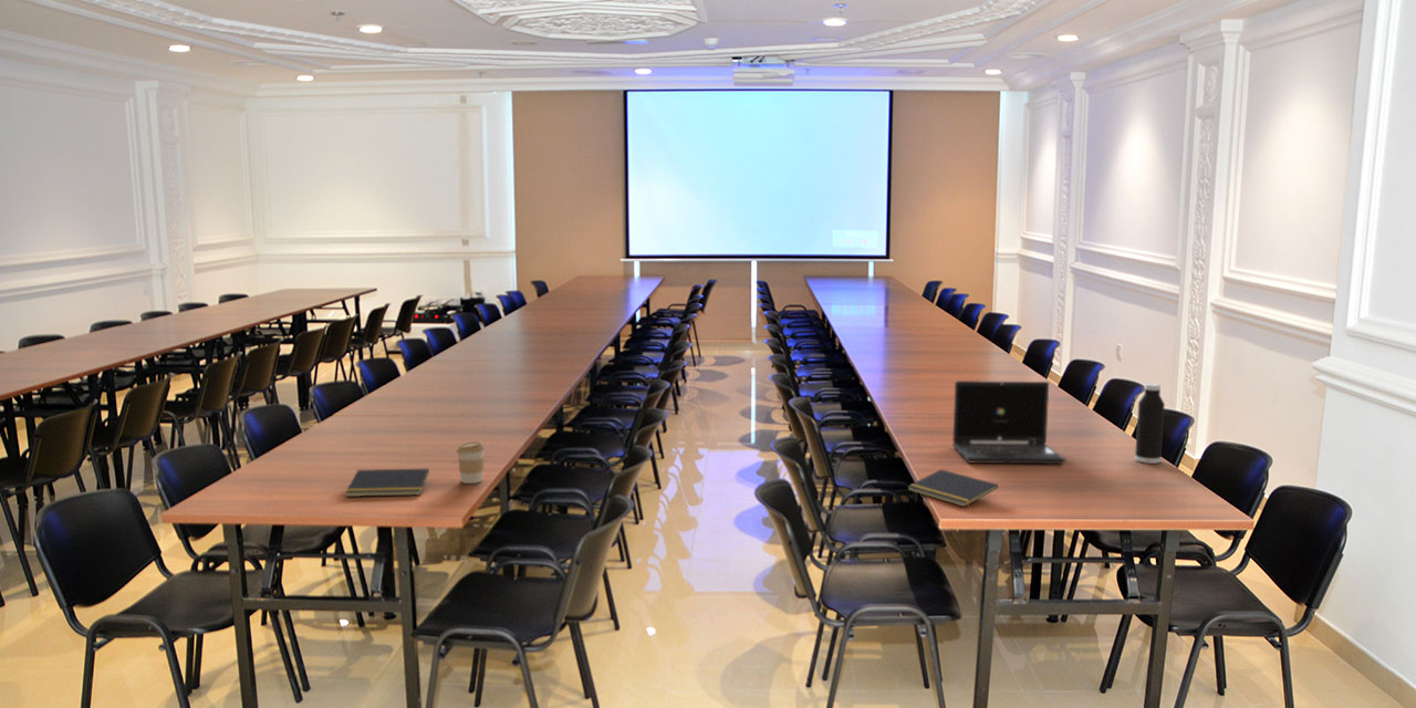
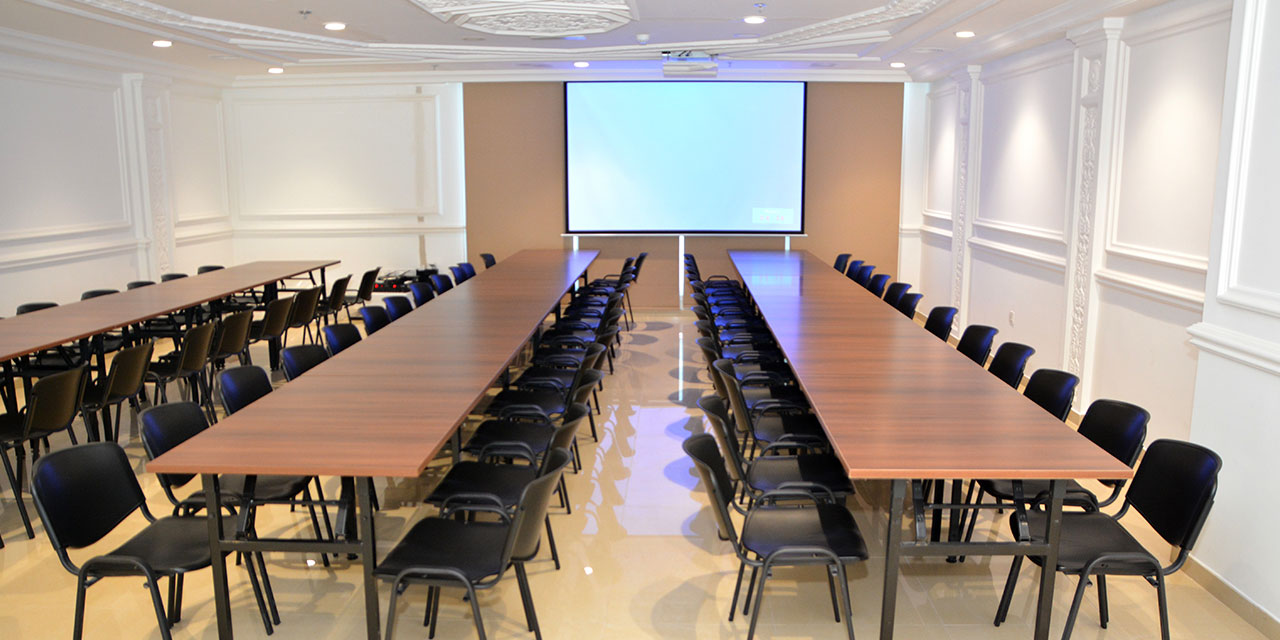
- notepad [907,468,999,508]
- laptop [951,379,1066,465]
- notepad [344,468,430,498]
- coffee cup [456,440,486,485]
- water bottle [1134,383,1166,465]
